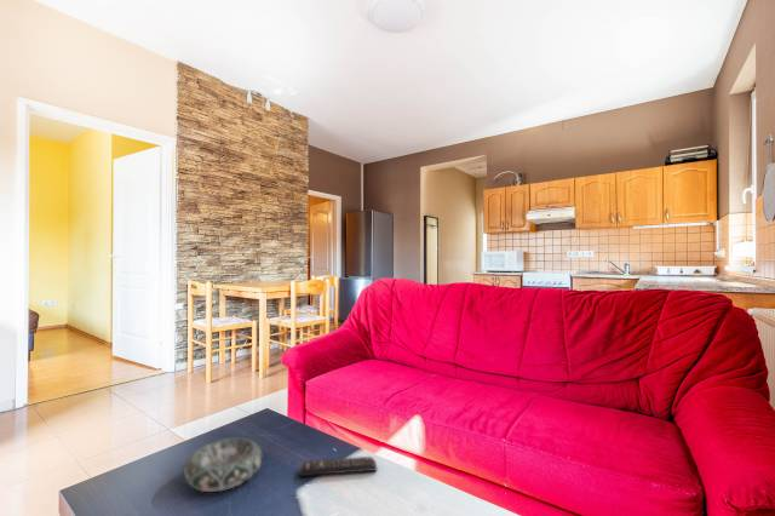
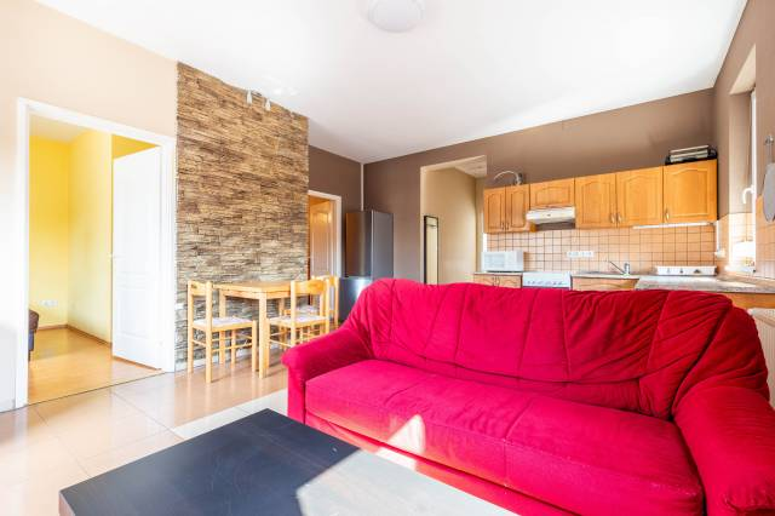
- remote control [298,455,378,477]
- decorative bowl [183,436,263,493]
